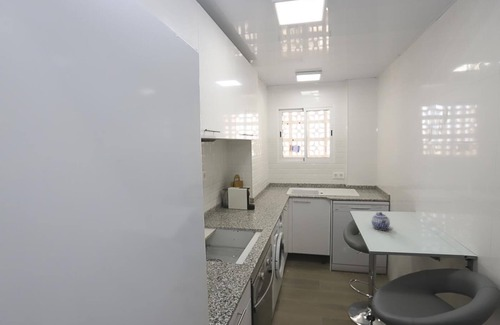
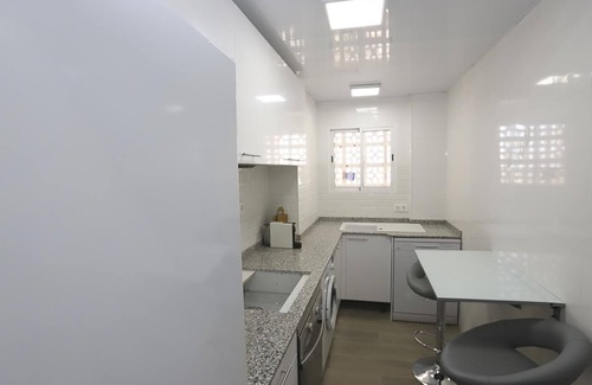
- teapot [371,211,391,231]
